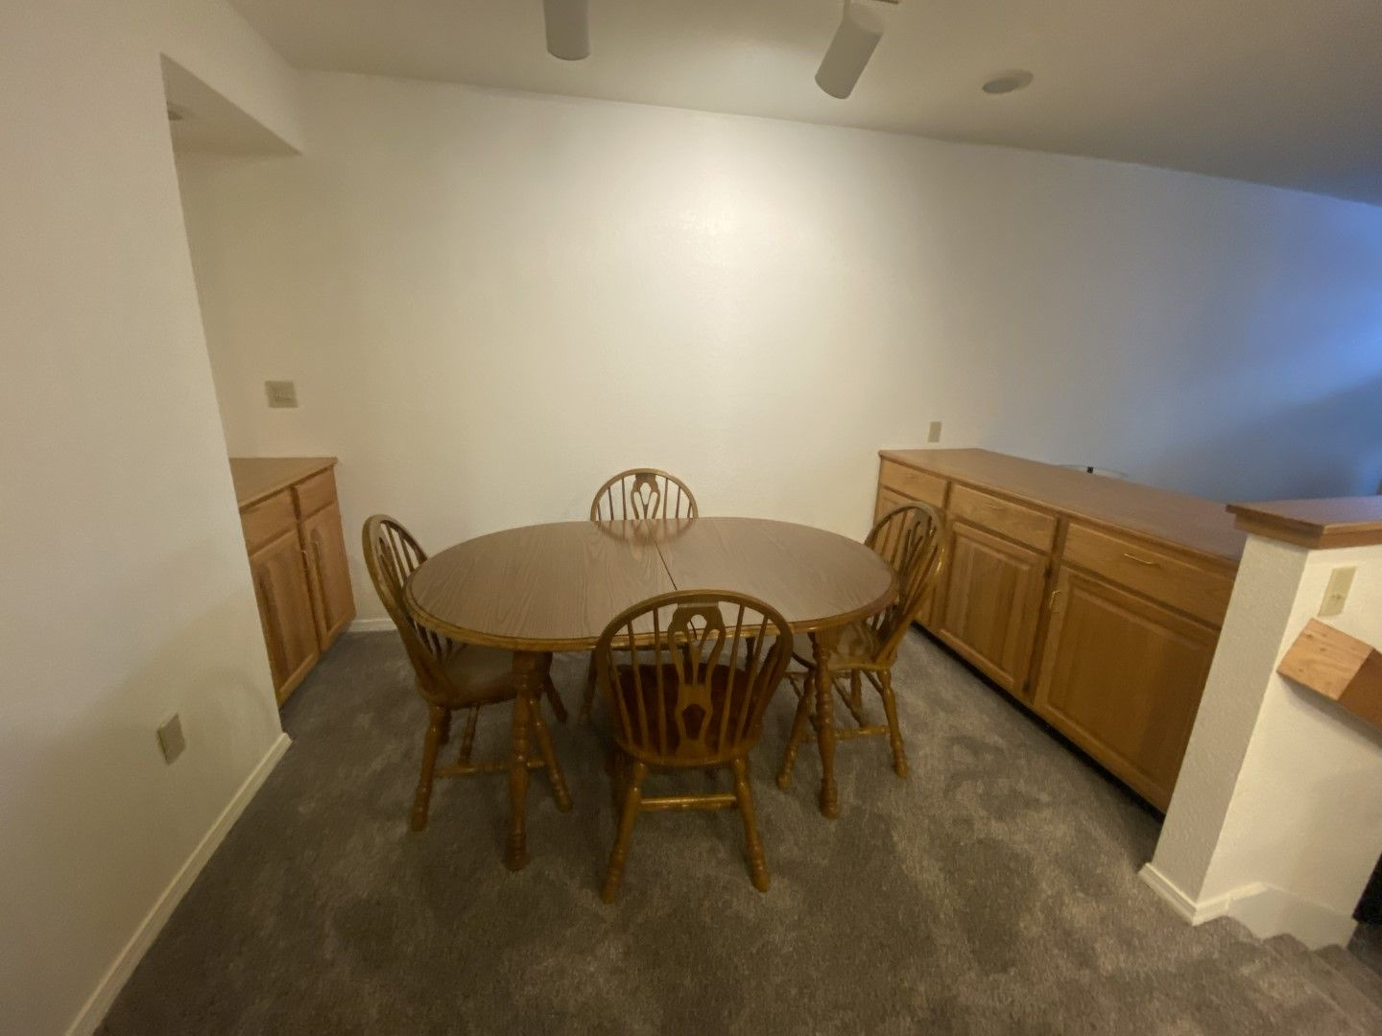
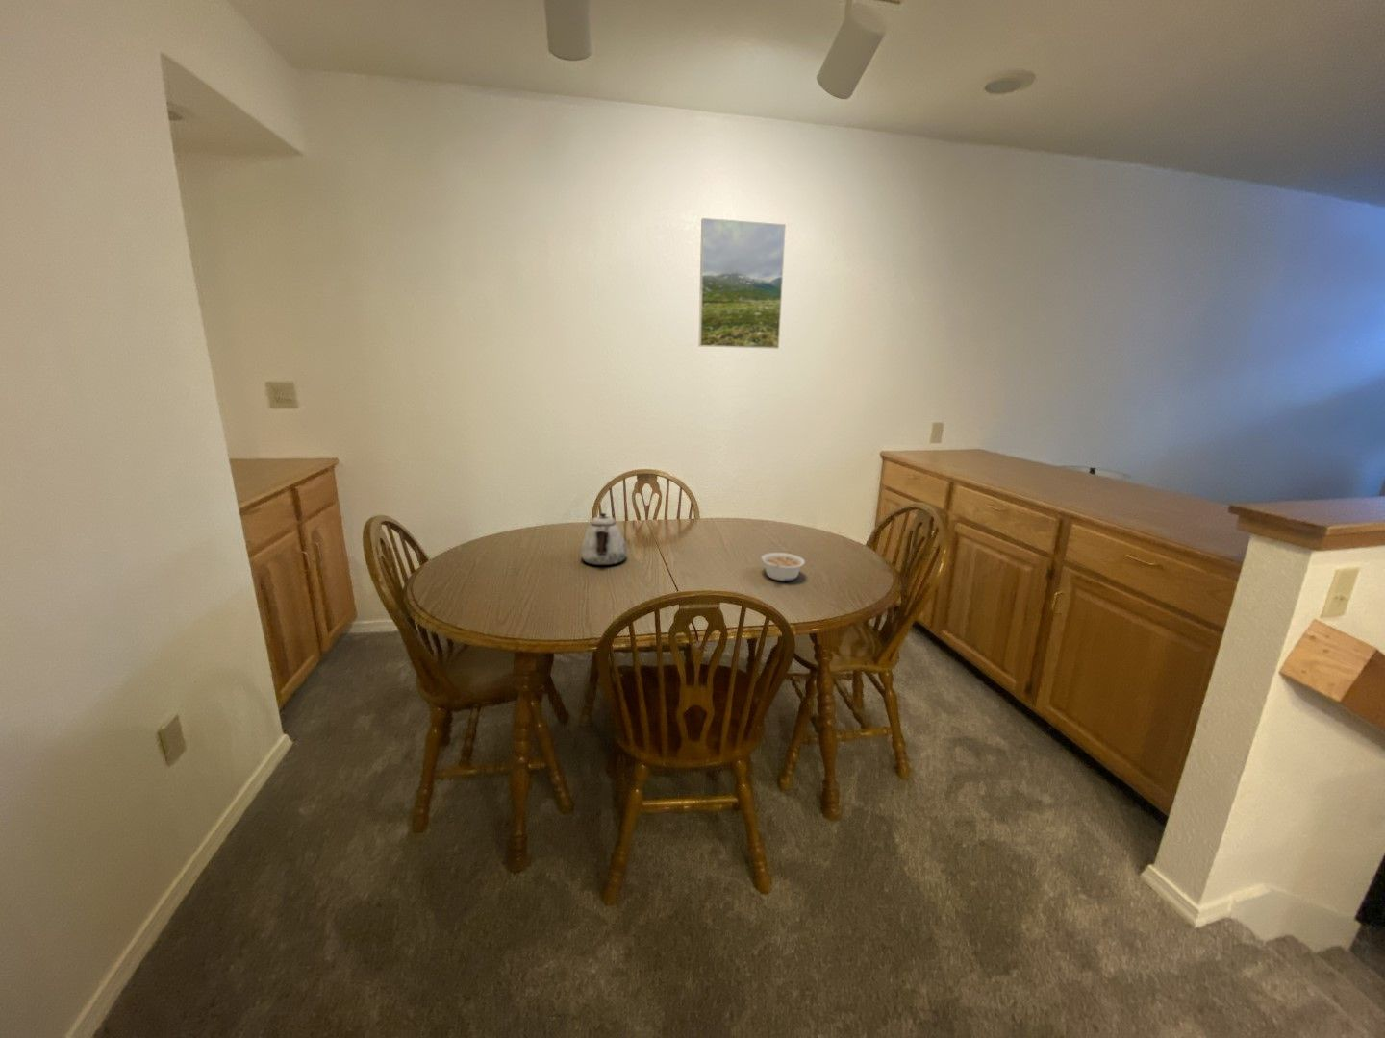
+ legume [760,552,806,581]
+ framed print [697,217,786,350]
+ teapot [580,512,627,566]
